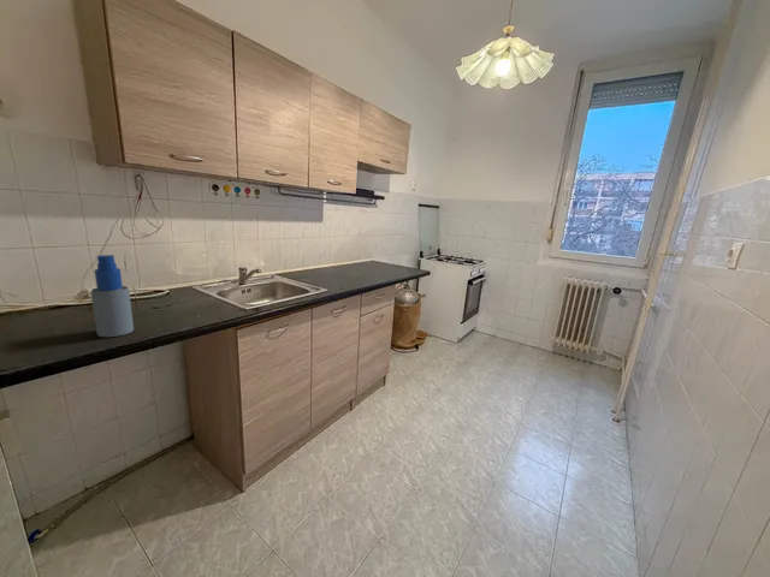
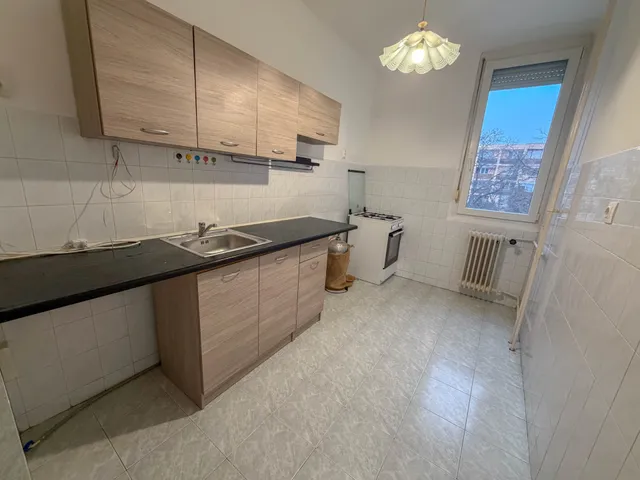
- spray bottle [90,254,135,338]
